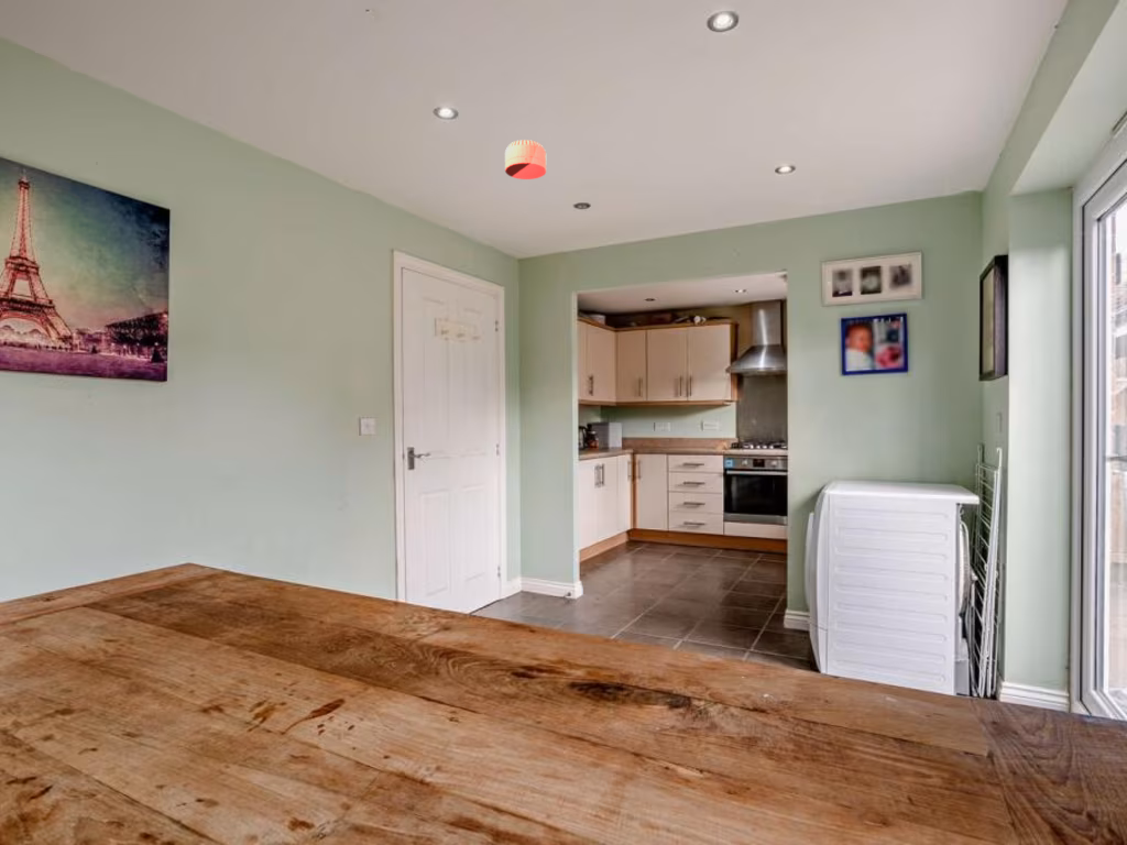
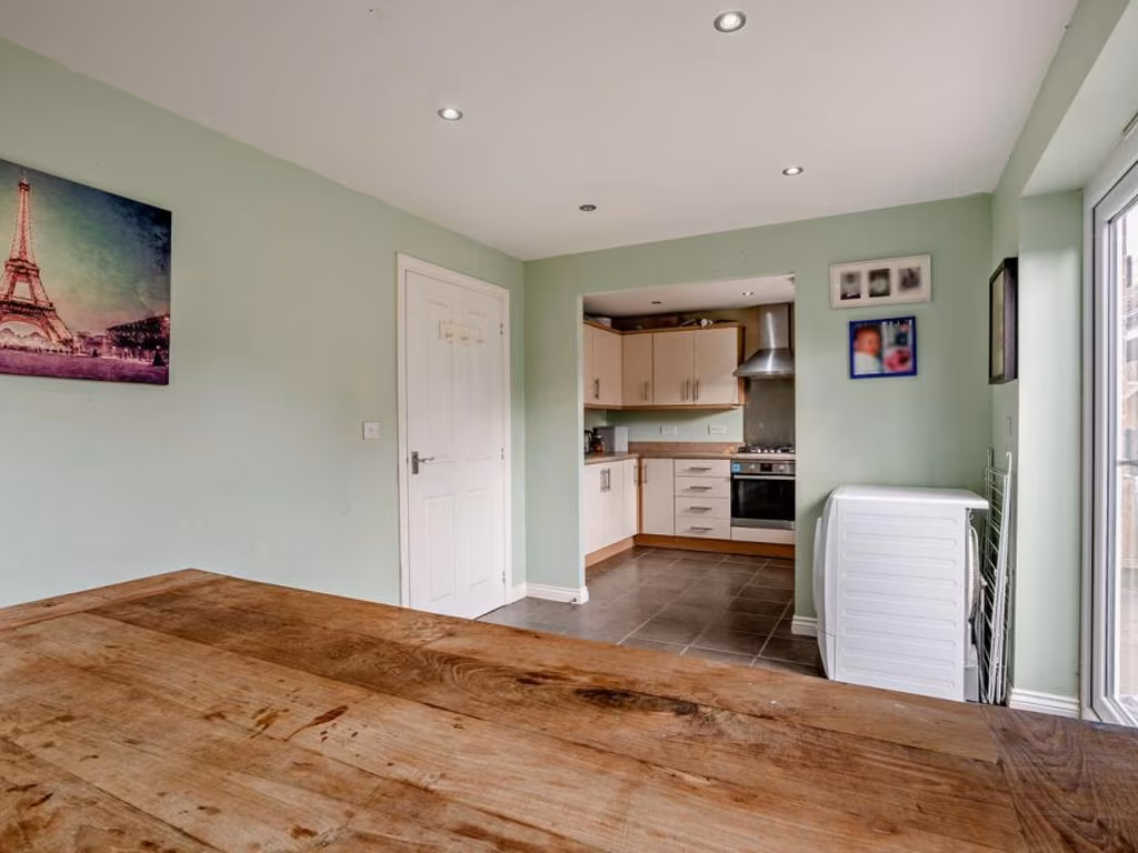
- smoke detector [504,139,547,180]
